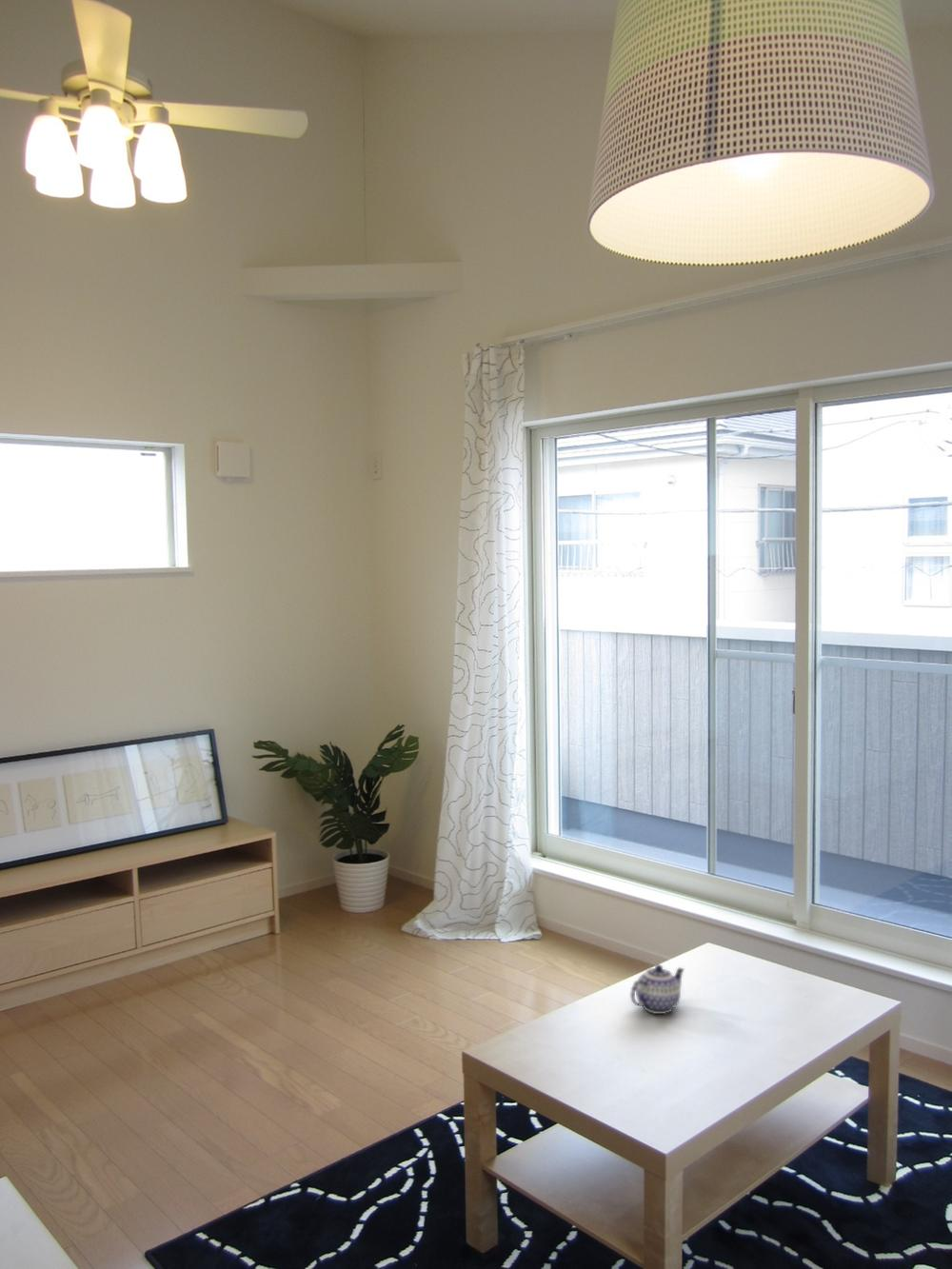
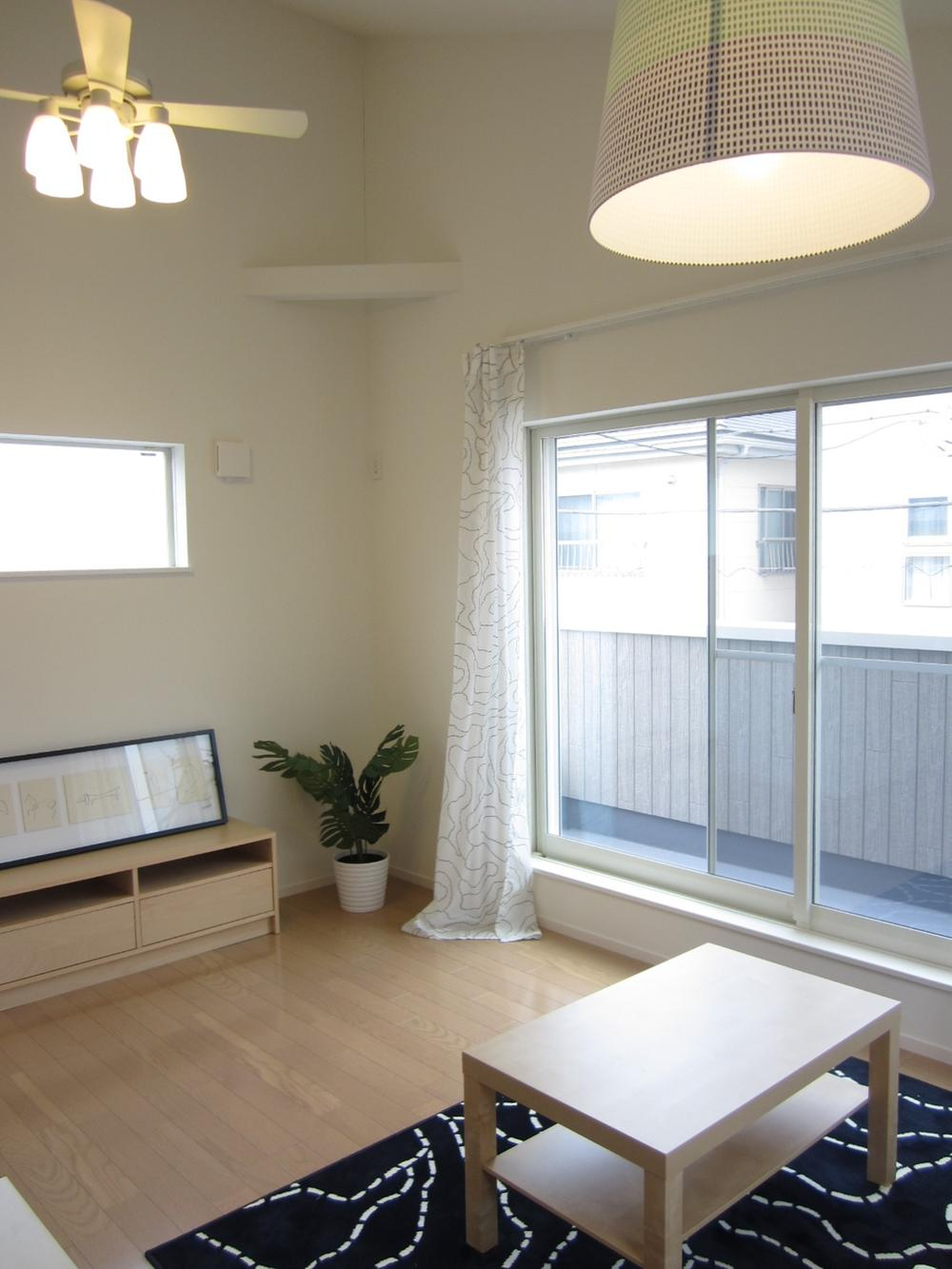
- teapot [629,963,685,1015]
